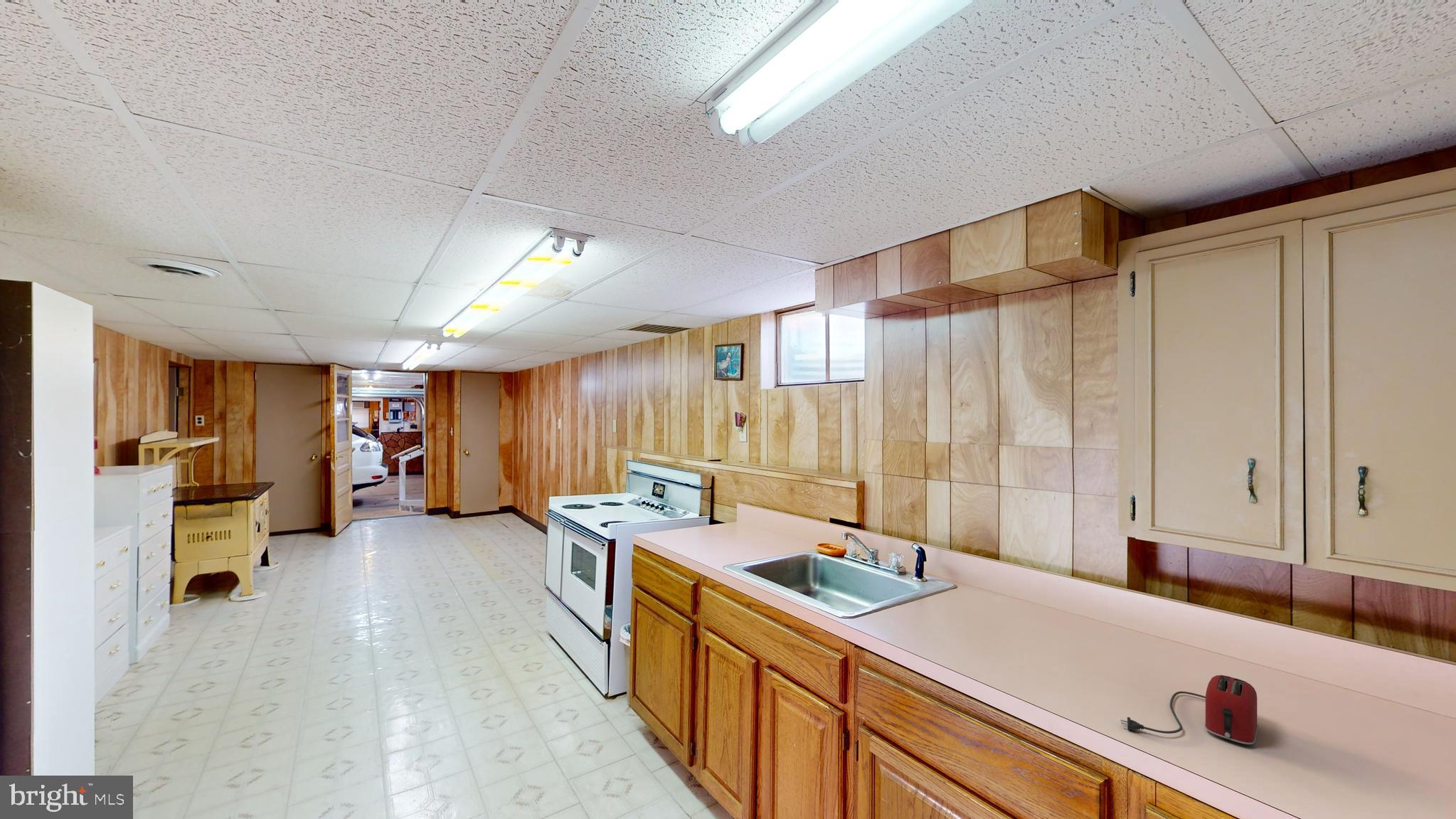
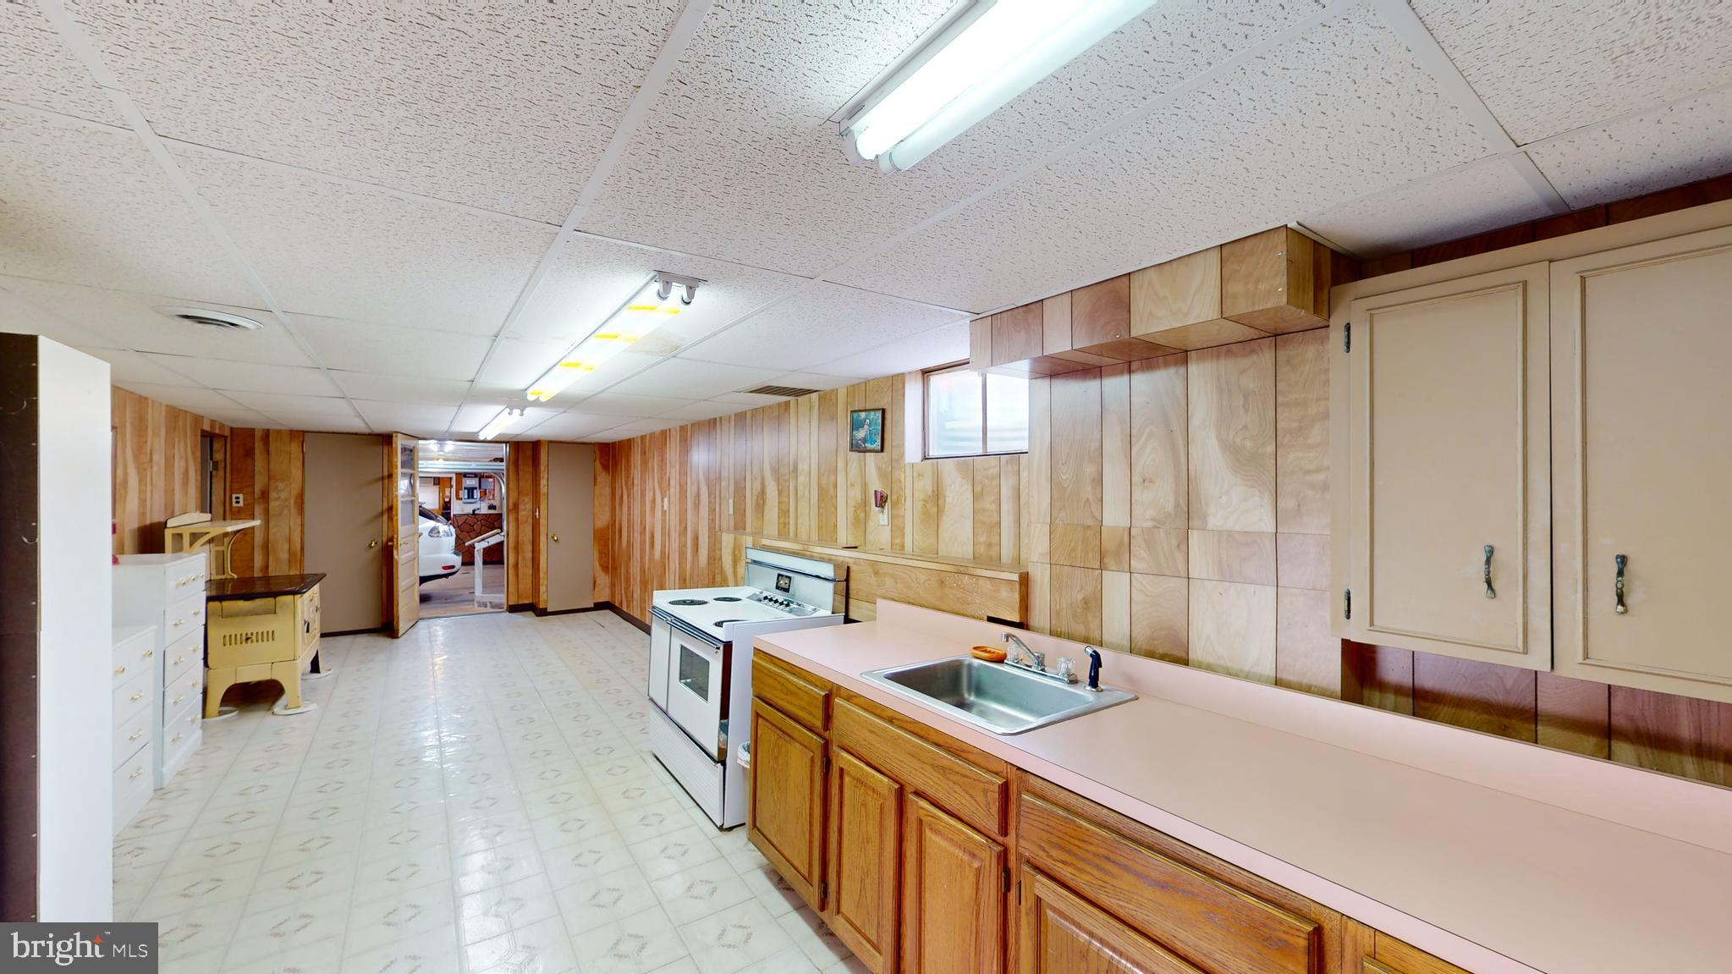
- toaster [1120,675,1258,745]
